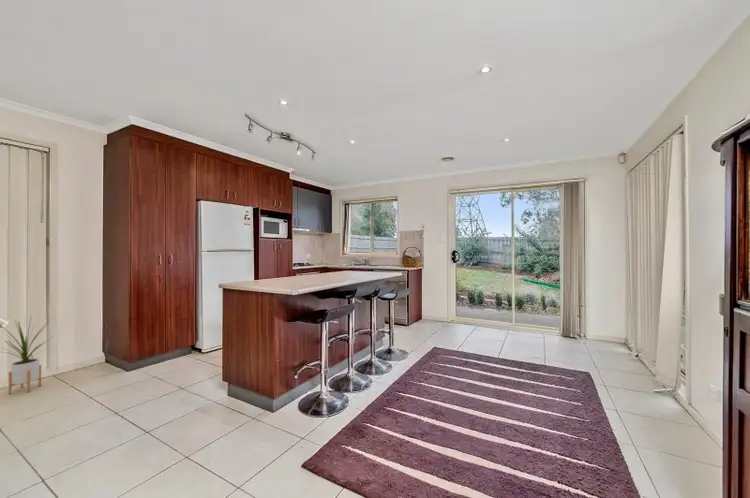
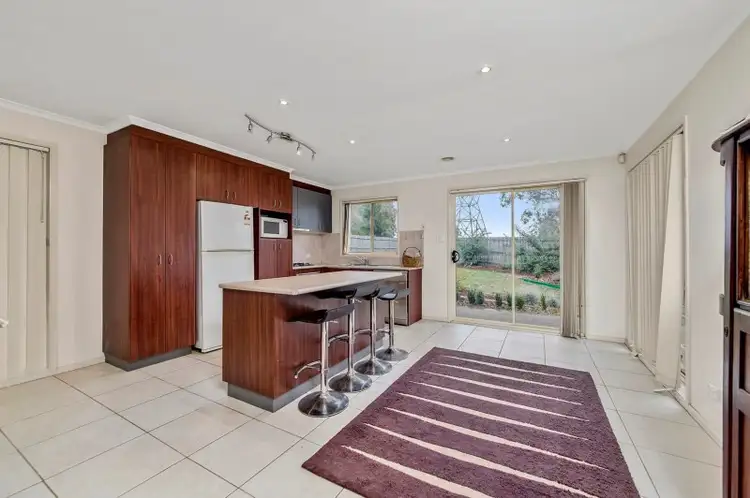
- house plant [0,314,54,395]
